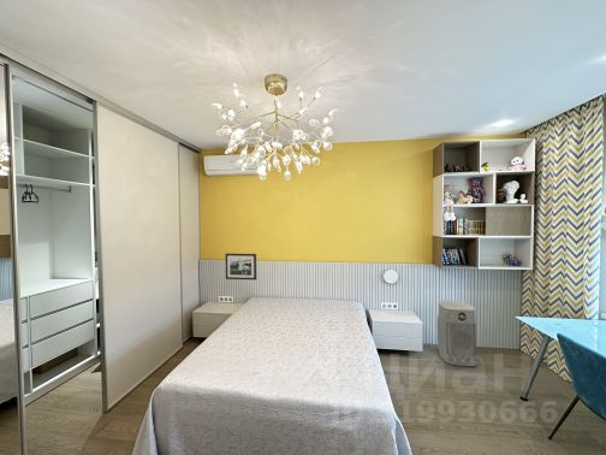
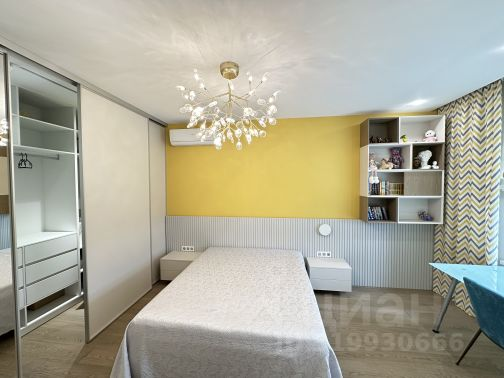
- air purifier [436,300,479,367]
- picture frame [225,253,257,280]
